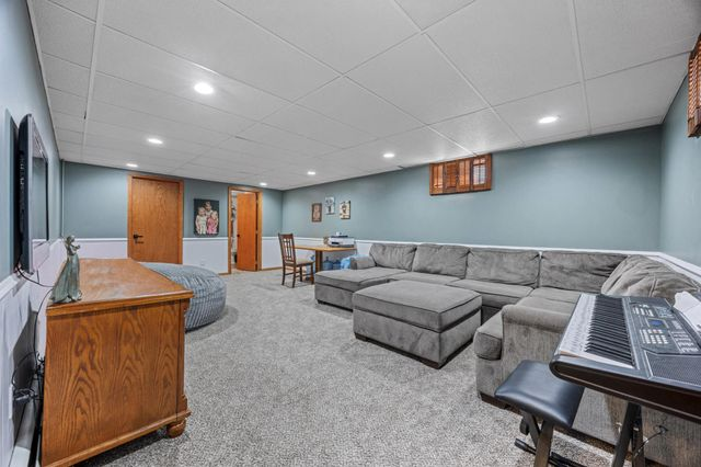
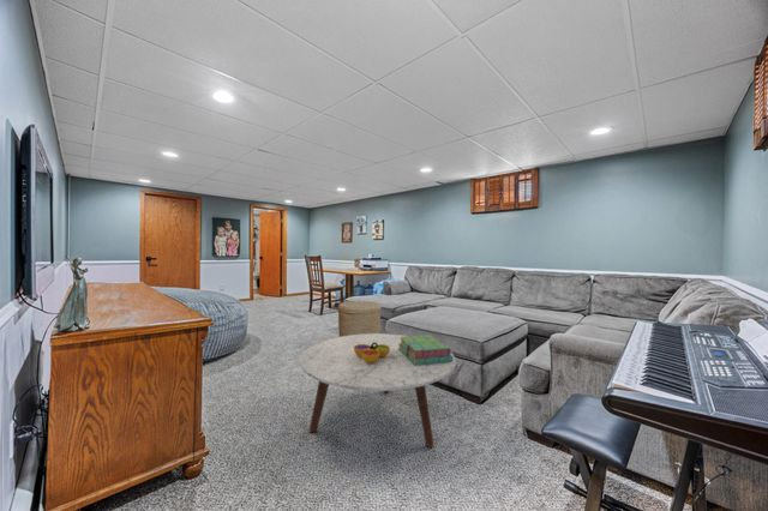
+ stack of books [398,333,452,366]
+ coffee table [299,332,457,449]
+ basket [336,300,382,337]
+ decorative bowl [354,342,390,362]
